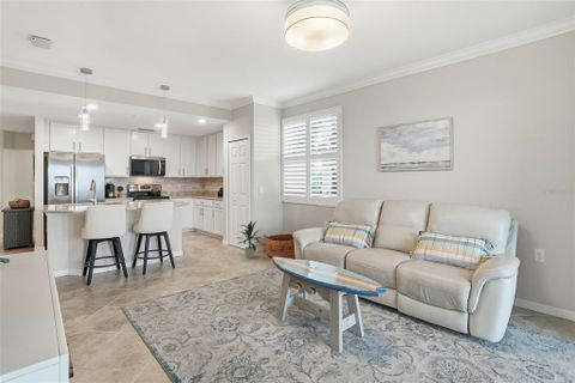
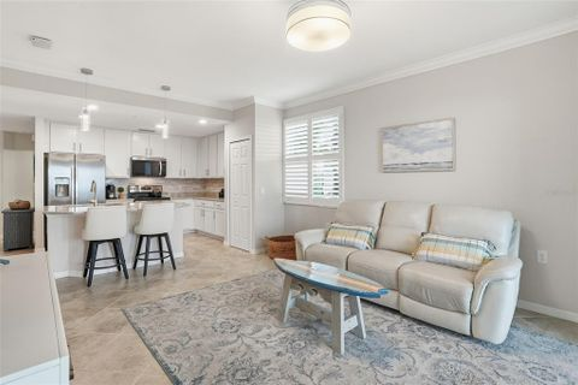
- indoor plant [232,220,262,260]
